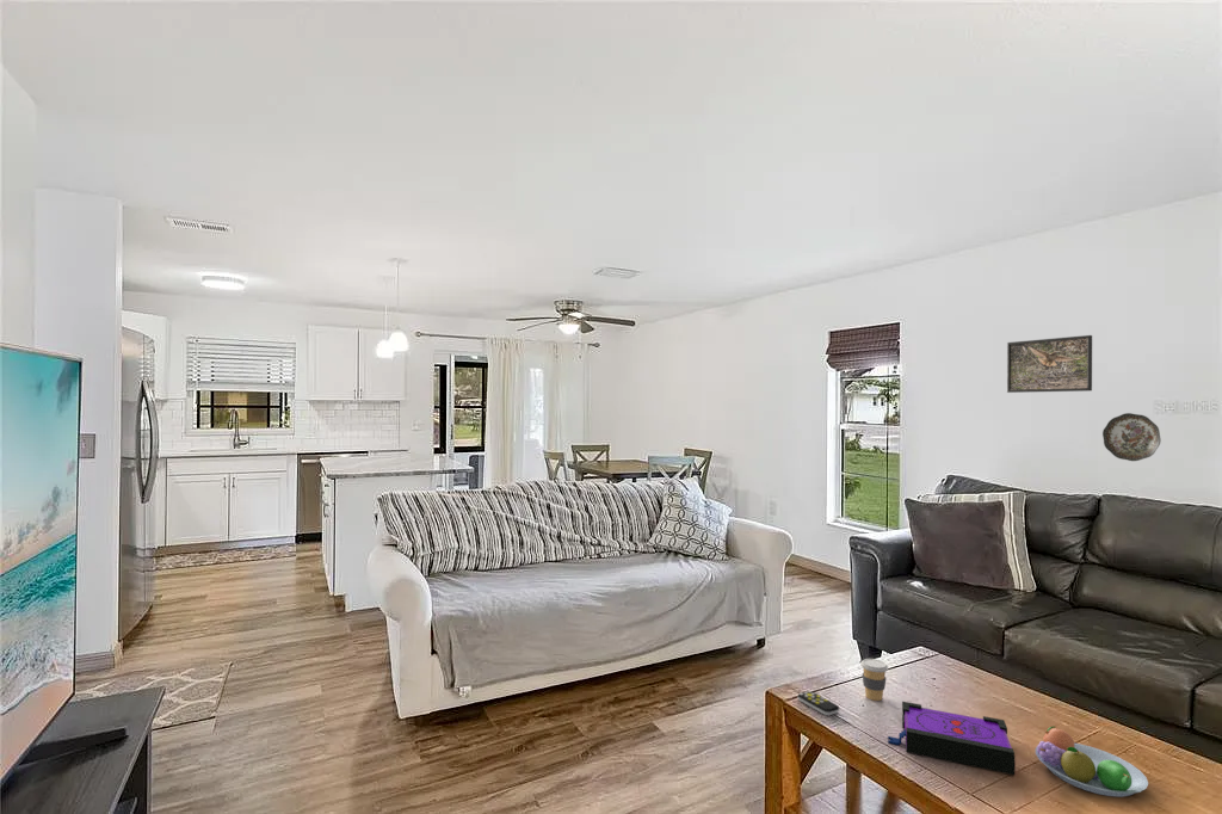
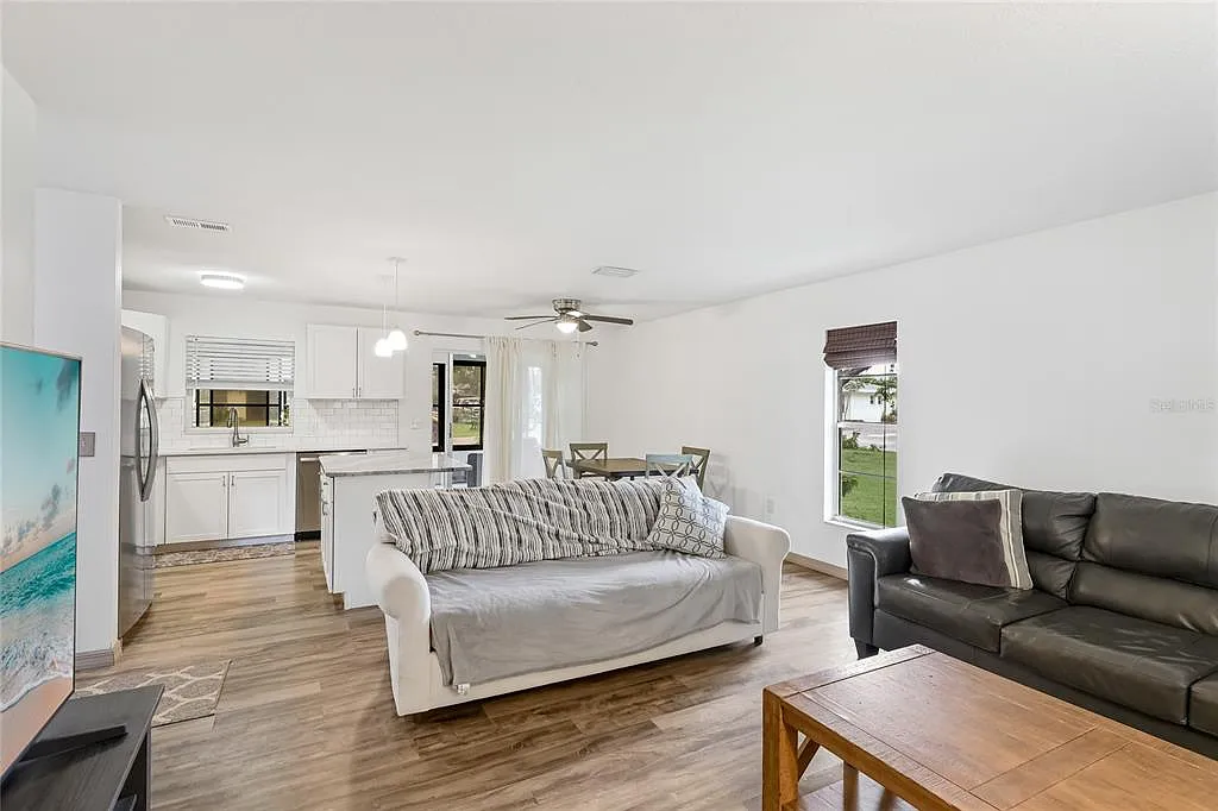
- board game [887,701,1017,776]
- decorative plate [1101,412,1162,462]
- fruit bowl [1035,726,1149,797]
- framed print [1006,334,1093,394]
- coffee cup [859,658,889,702]
- remote control [797,690,840,716]
